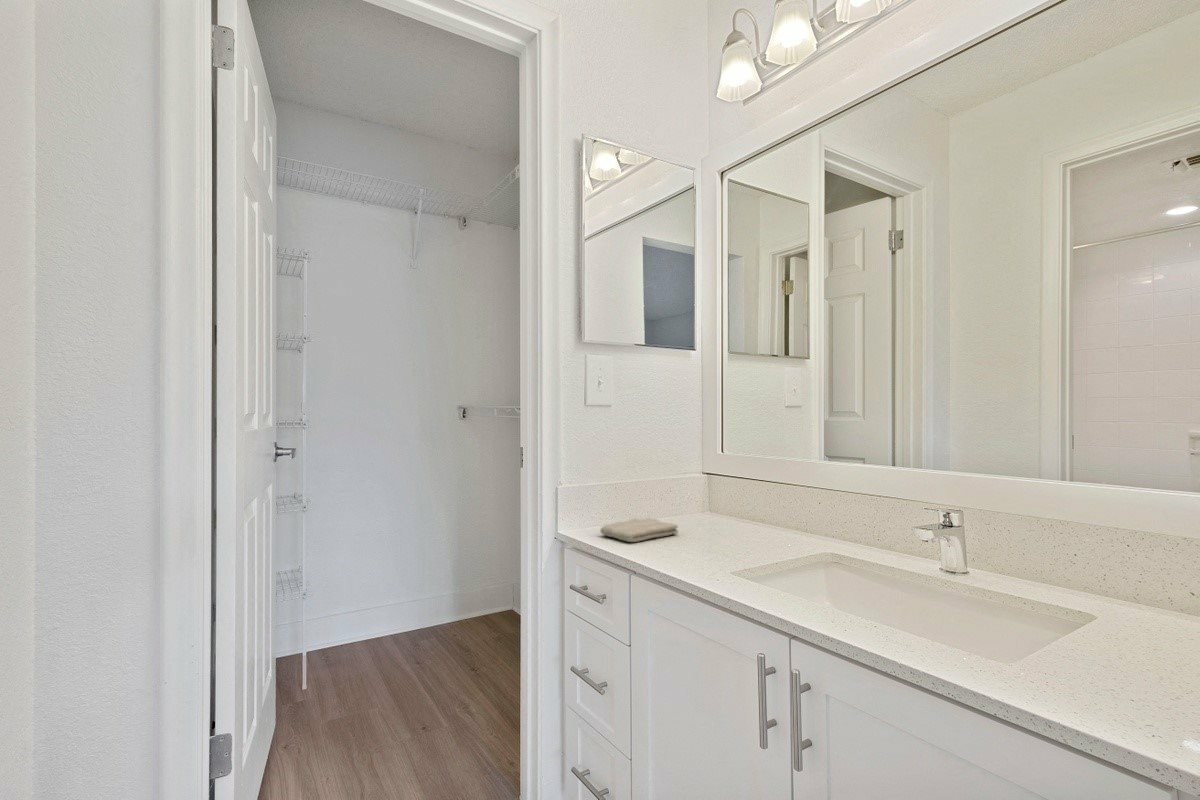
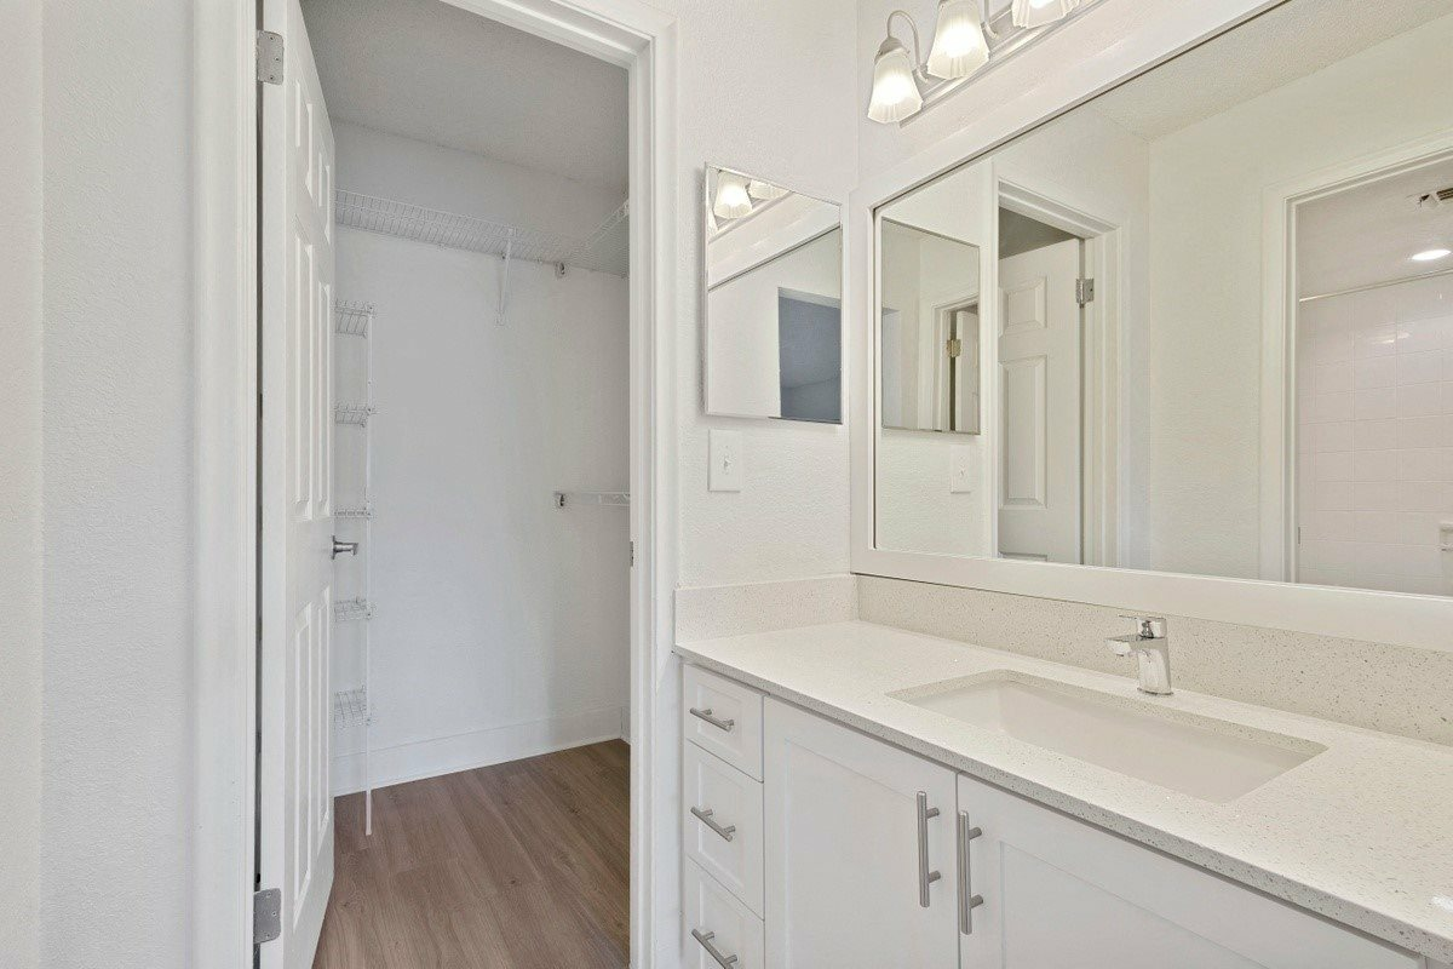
- washcloth [599,517,679,543]
